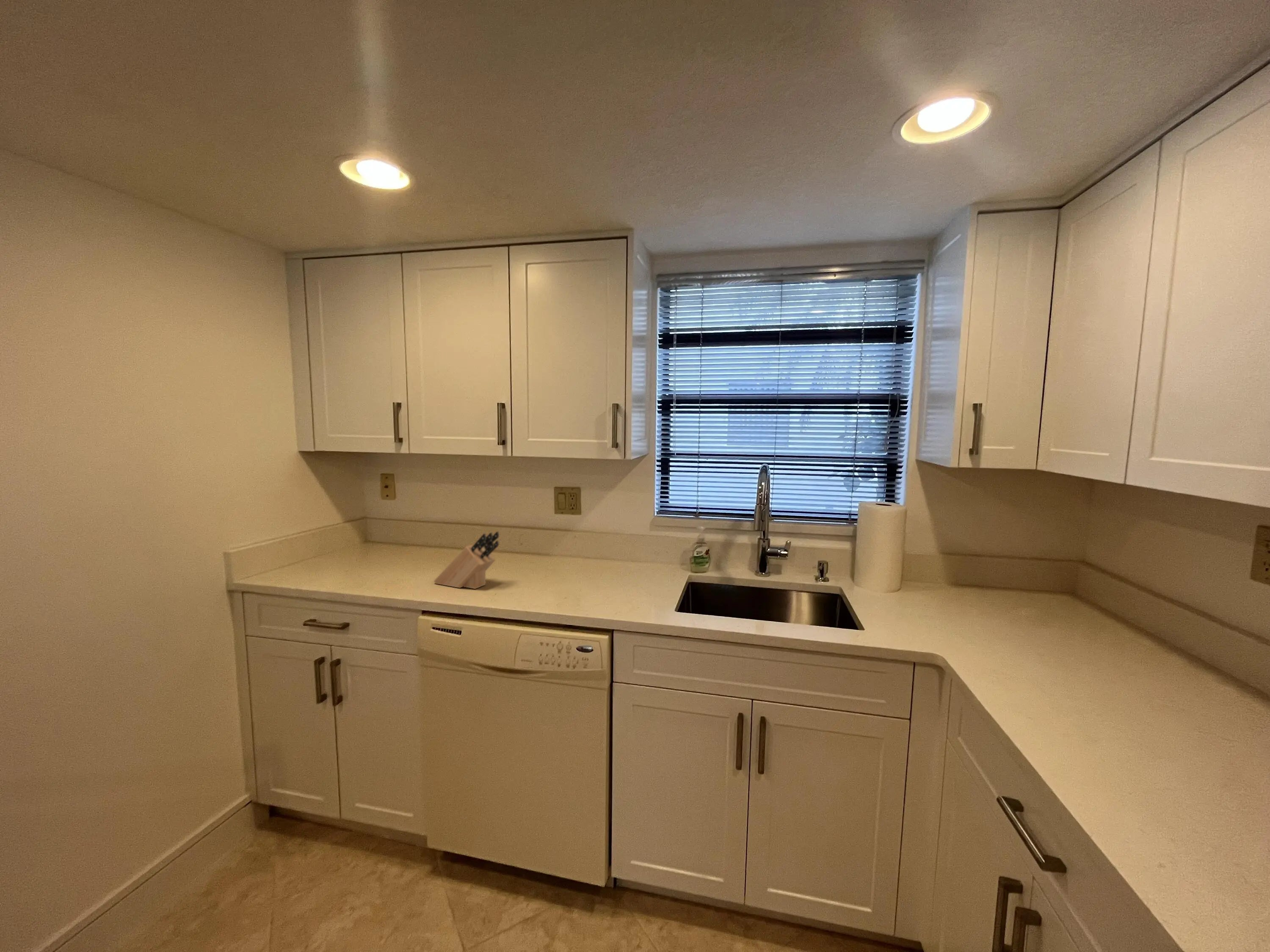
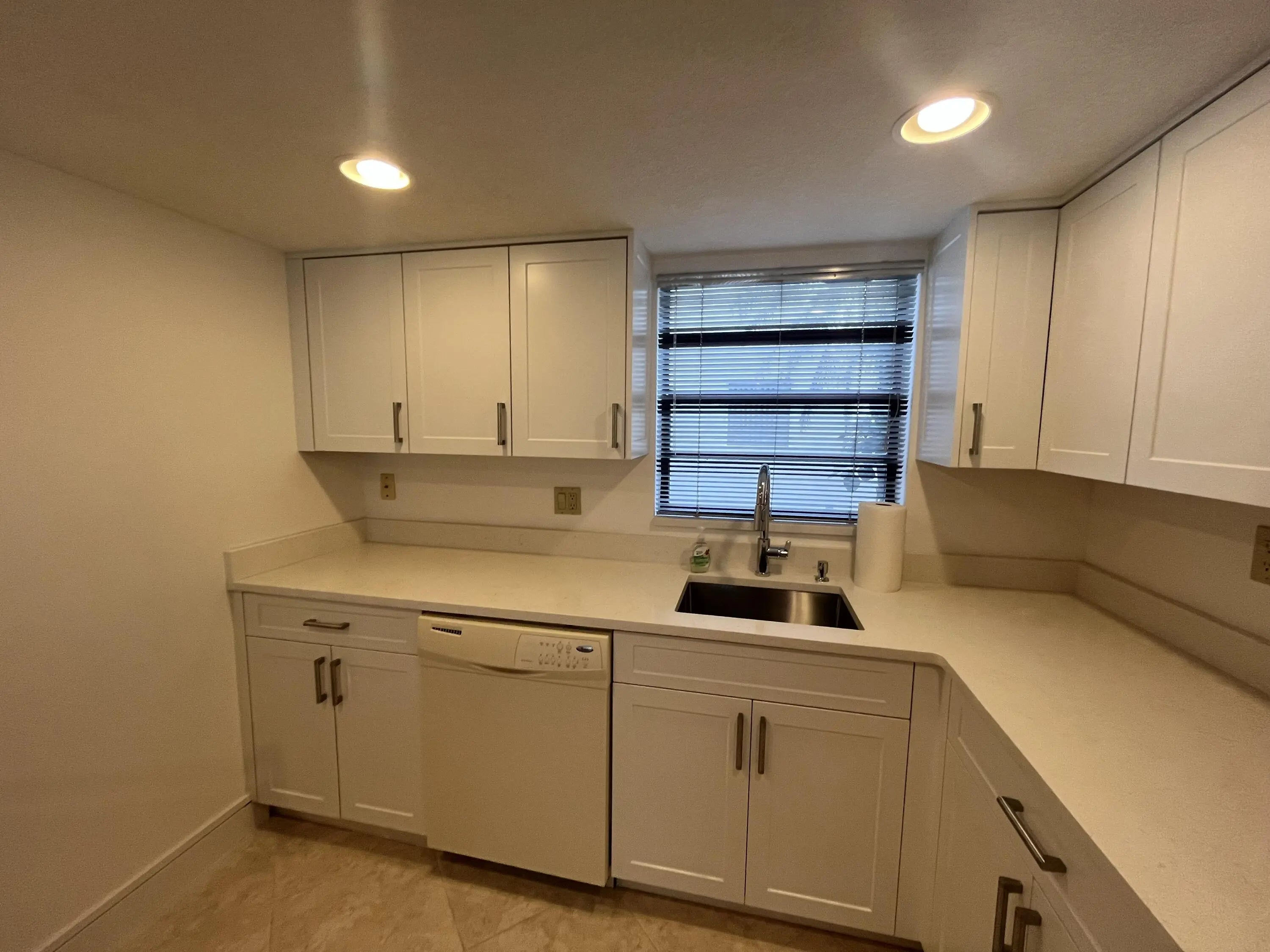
- knife block [433,531,500,589]
